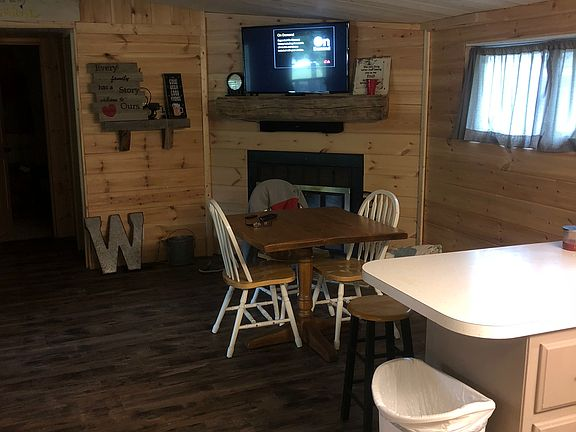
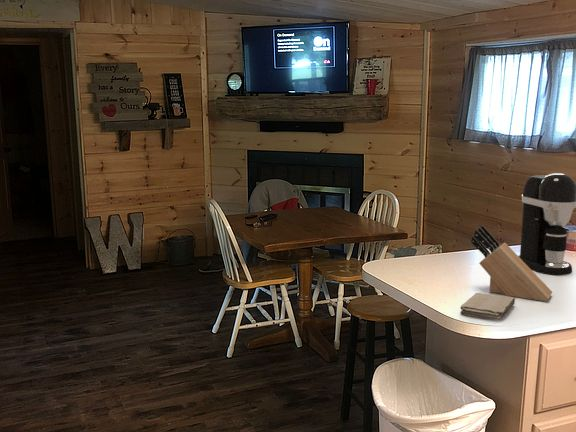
+ washcloth [459,292,516,321]
+ coffee maker [518,172,576,276]
+ knife block [470,224,553,302]
